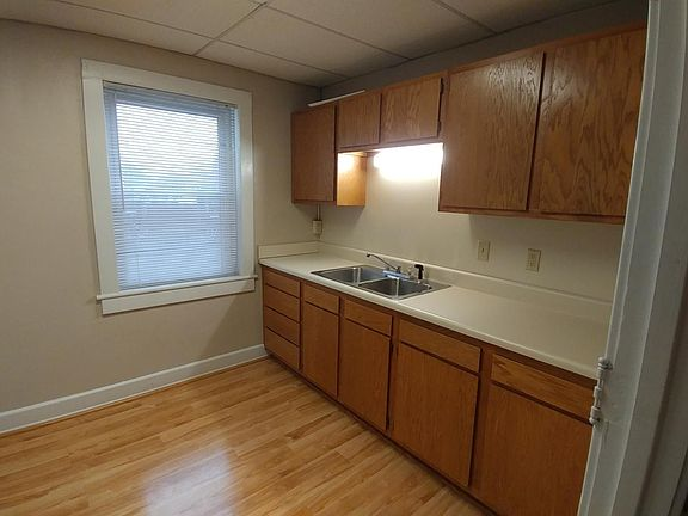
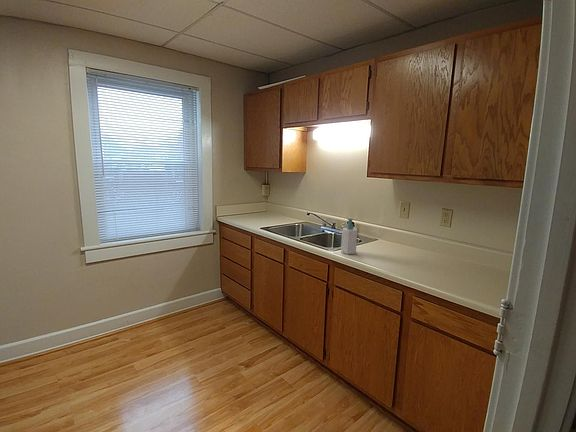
+ soap bottle [340,218,358,255]
